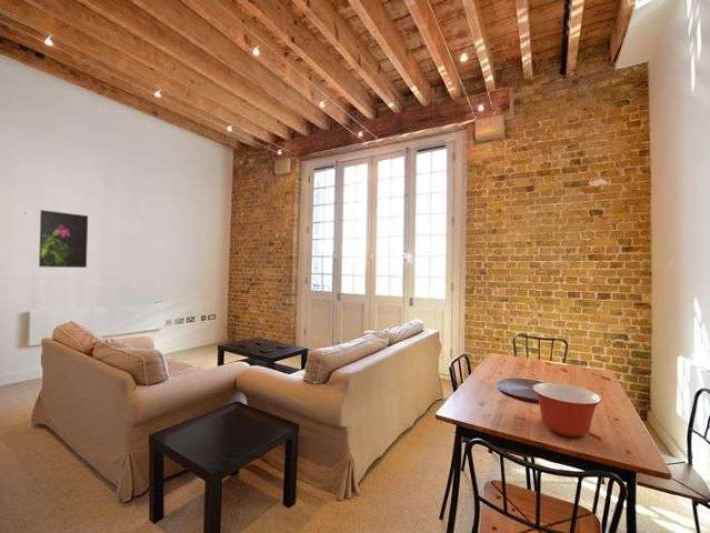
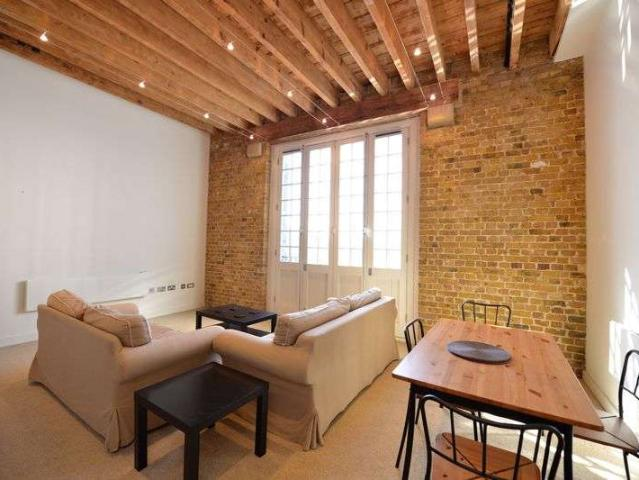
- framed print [38,209,89,269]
- mixing bowl [531,382,602,438]
